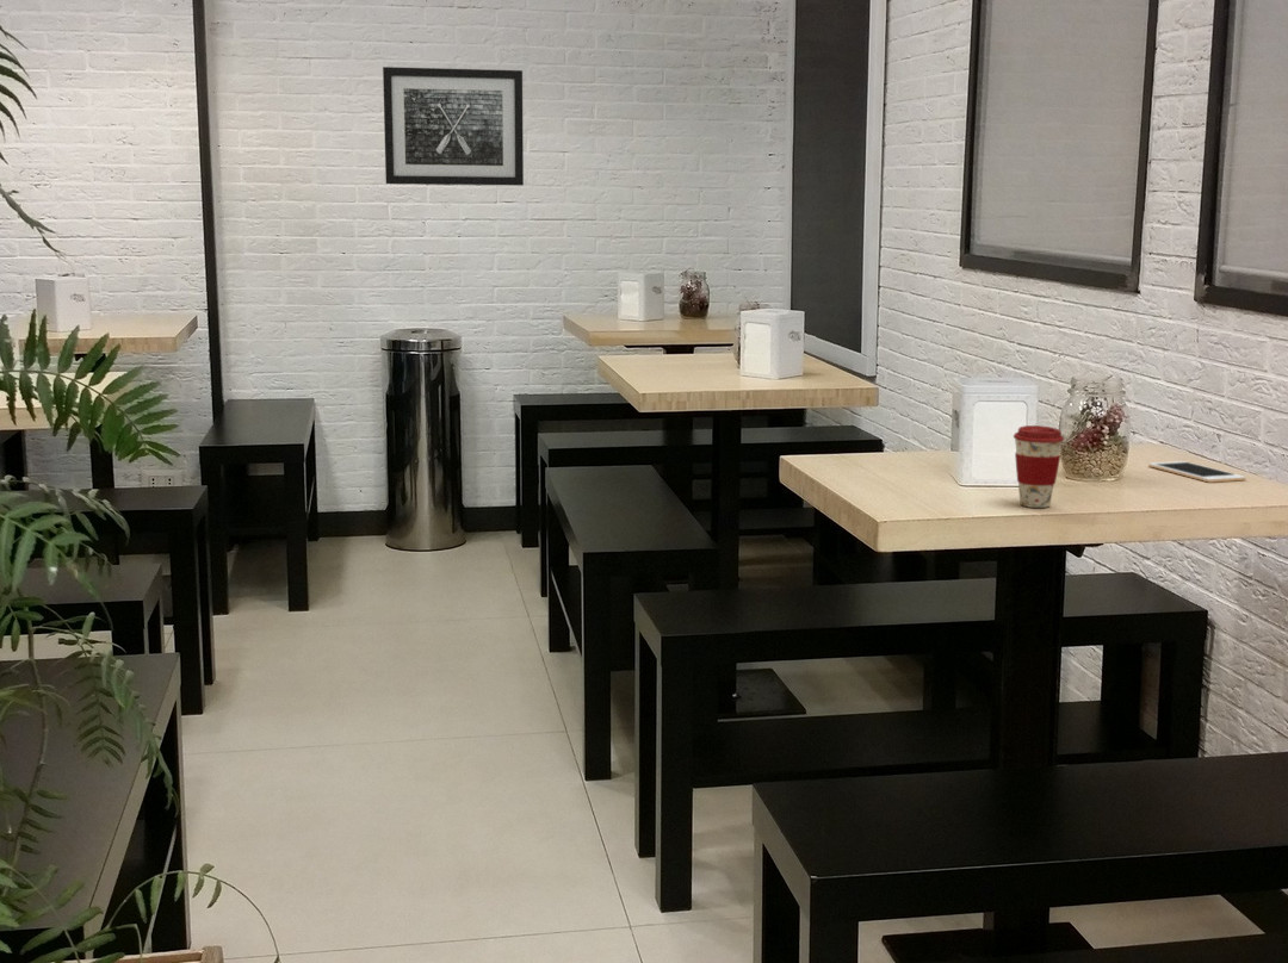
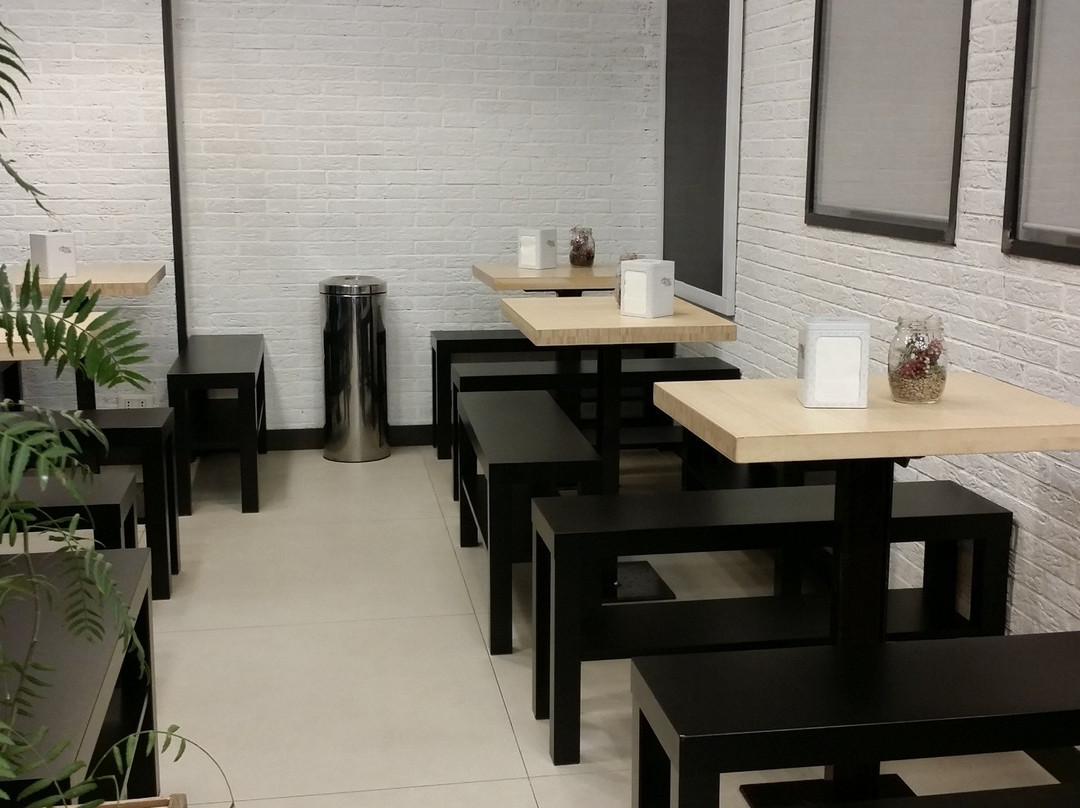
- coffee cup [1013,424,1065,509]
- wall art [382,66,525,187]
- cell phone [1147,460,1246,484]
